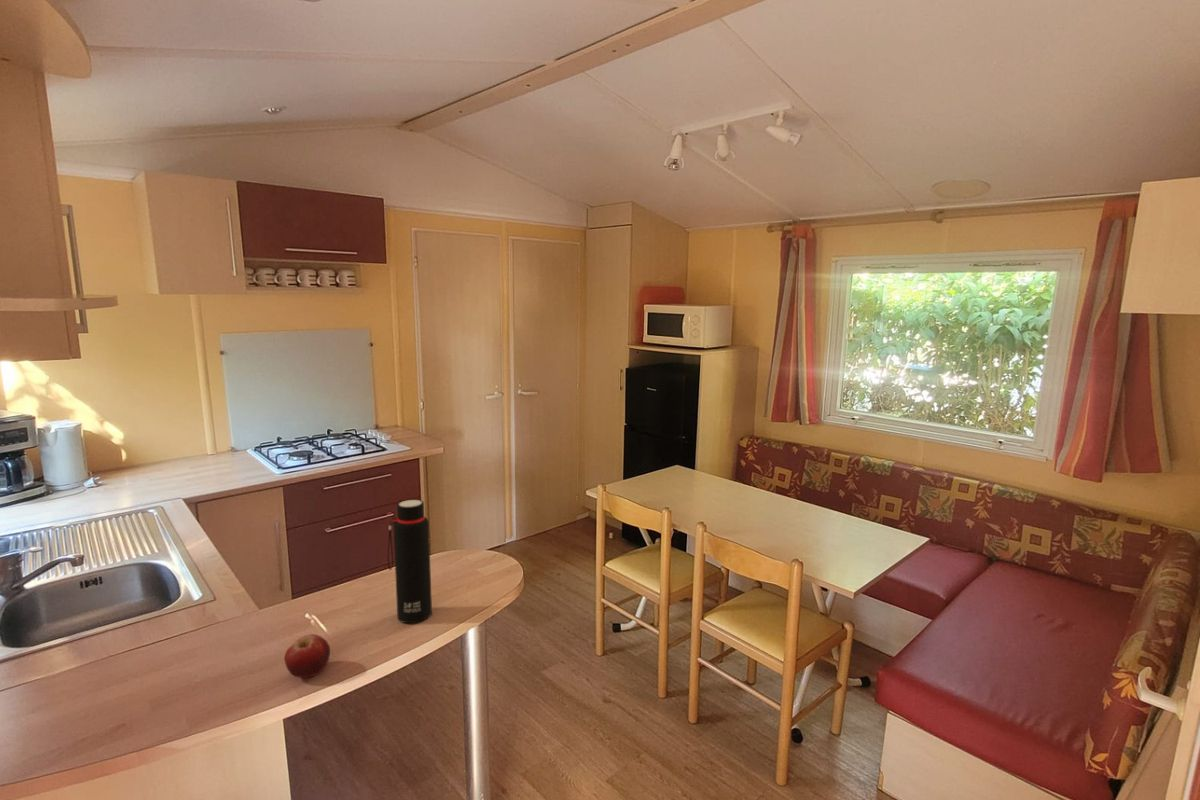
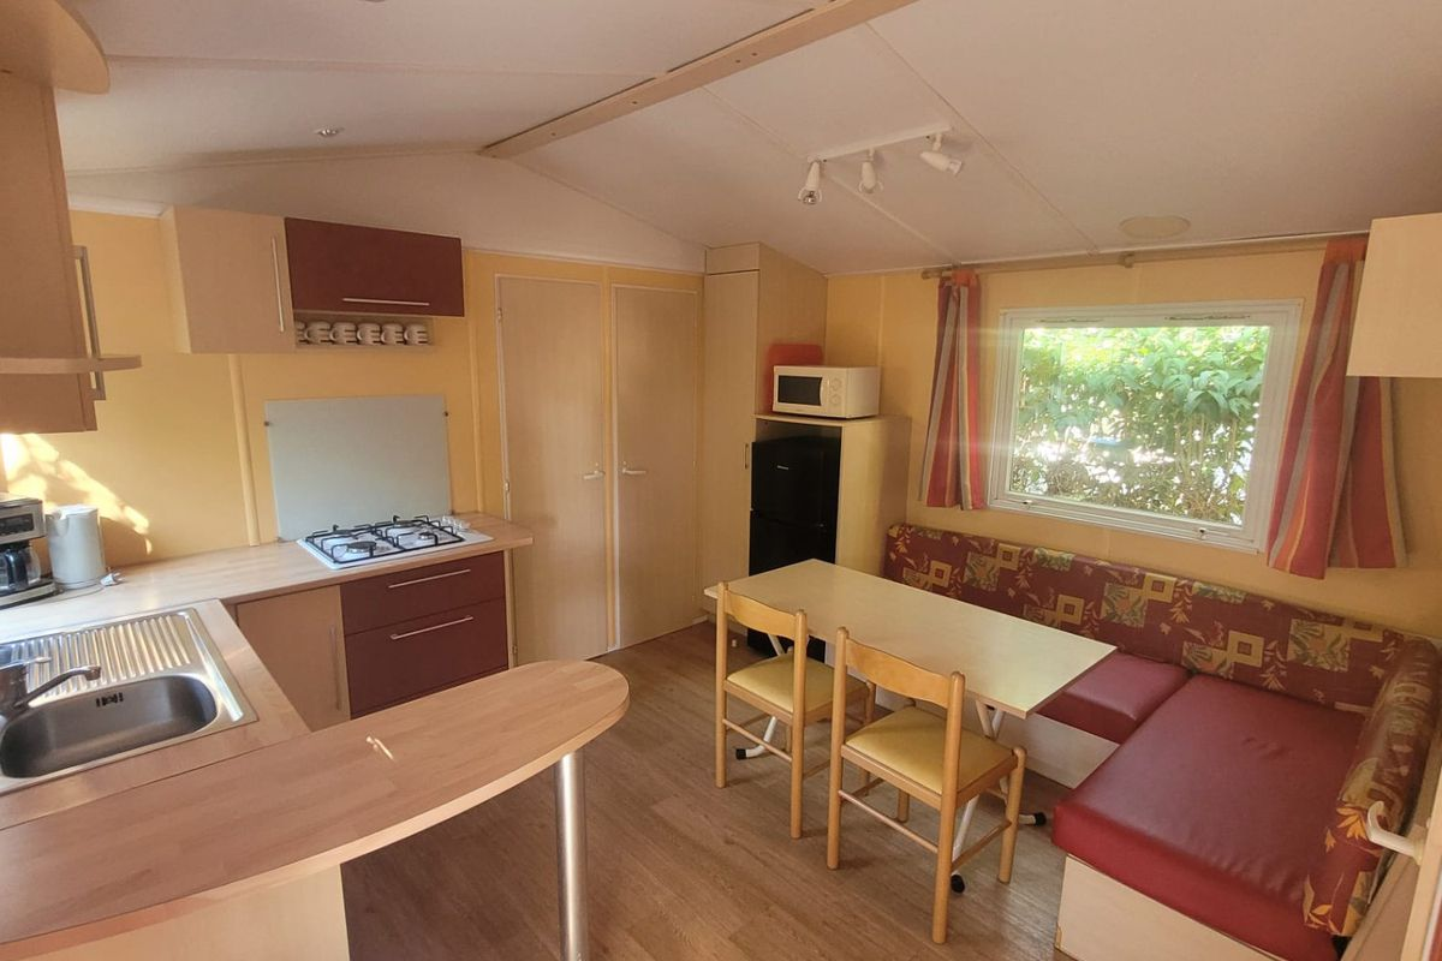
- fruit [284,633,331,679]
- water bottle [387,499,433,624]
